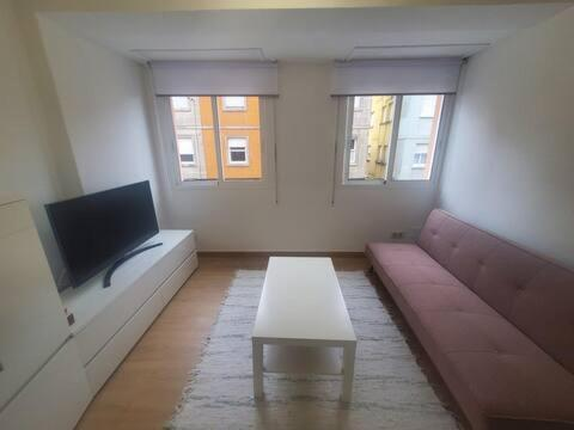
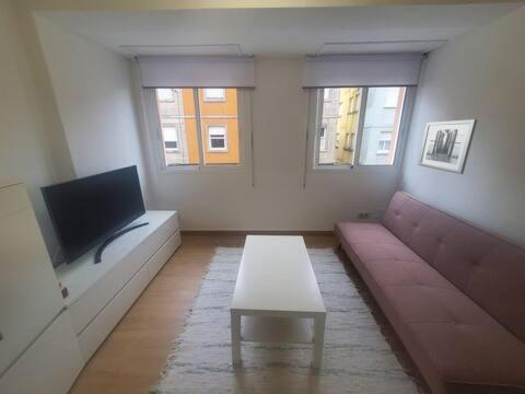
+ wall art [417,118,478,175]
